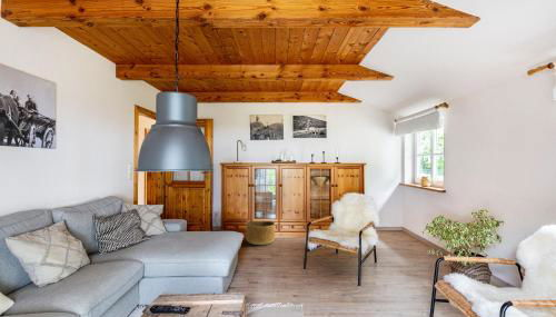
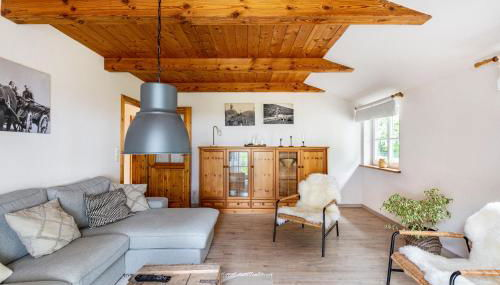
- basket [245,219,276,246]
